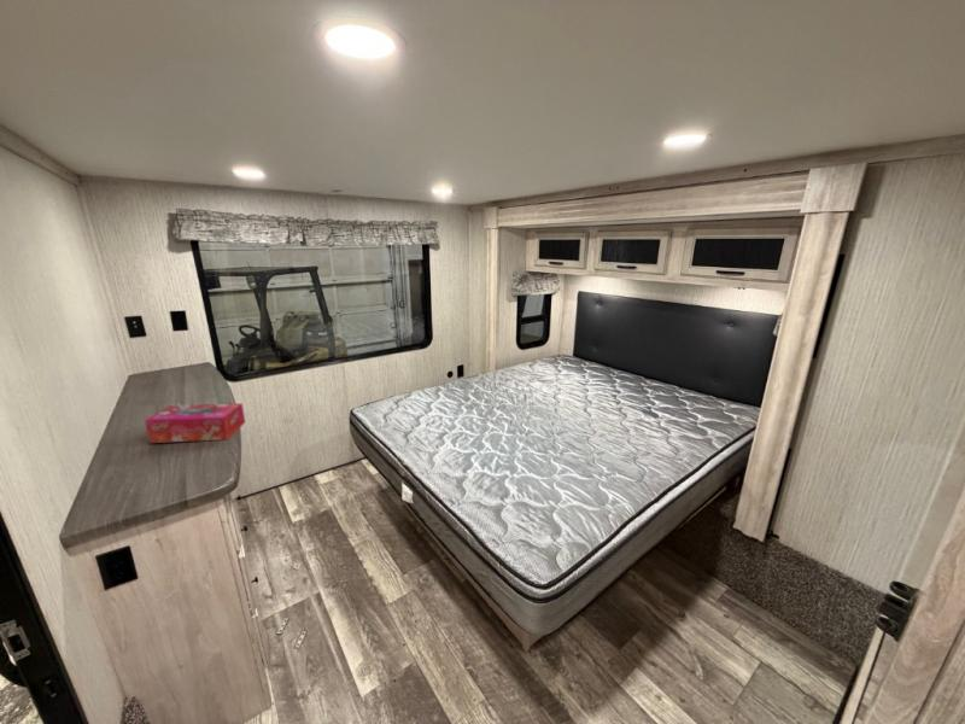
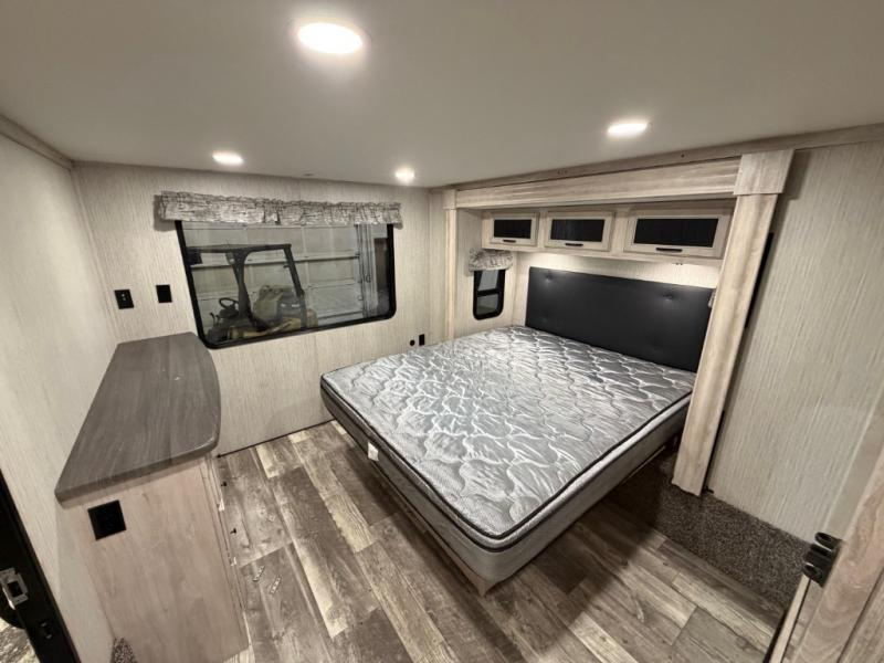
- tissue box [144,402,246,444]
